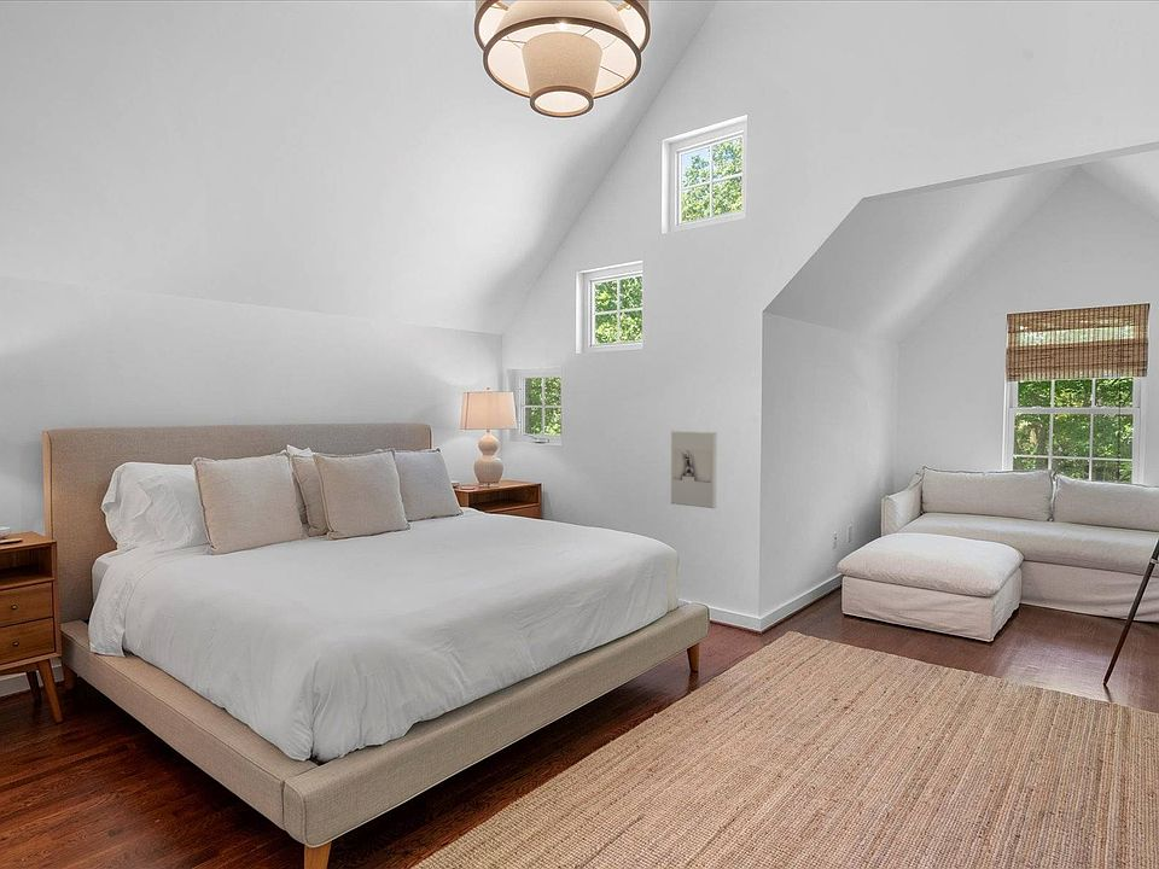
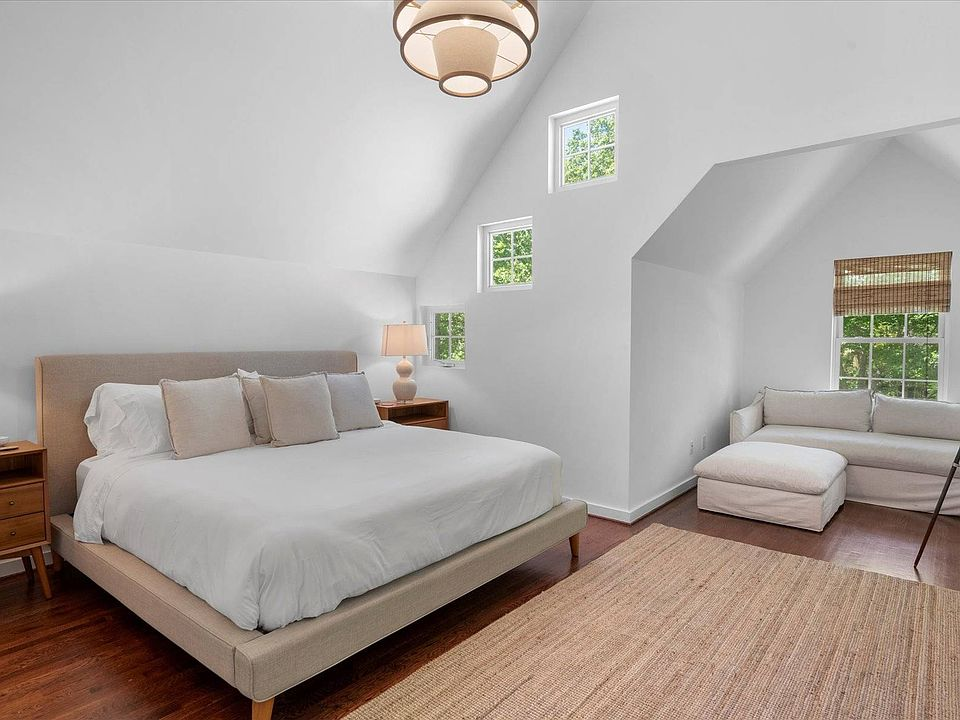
- wall sculpture [670,430,718,509]
